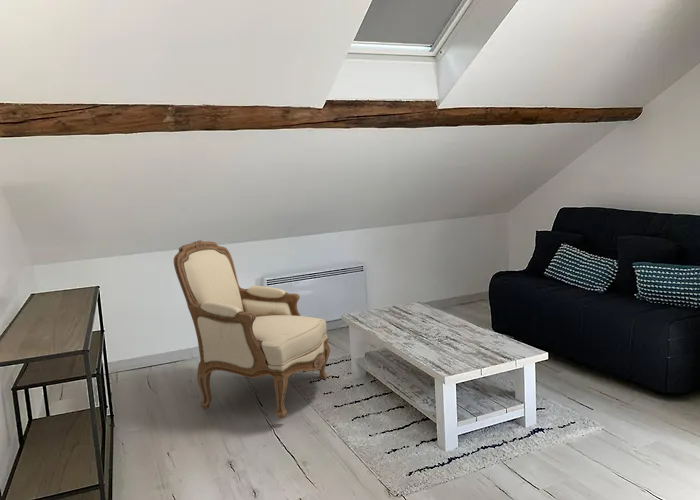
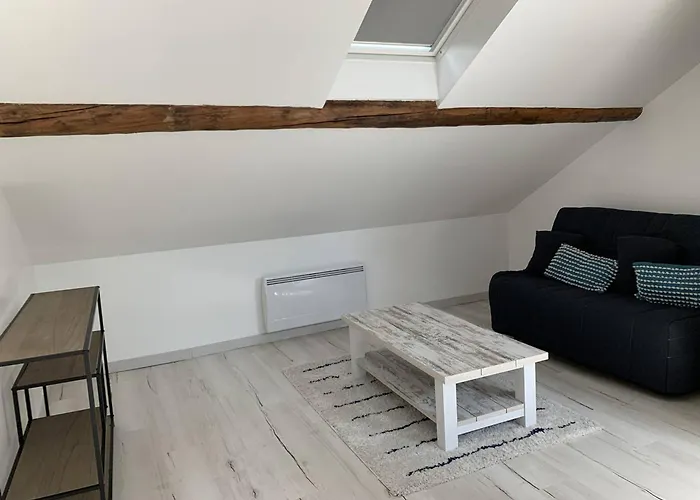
- armchair [173,239,331,420]
